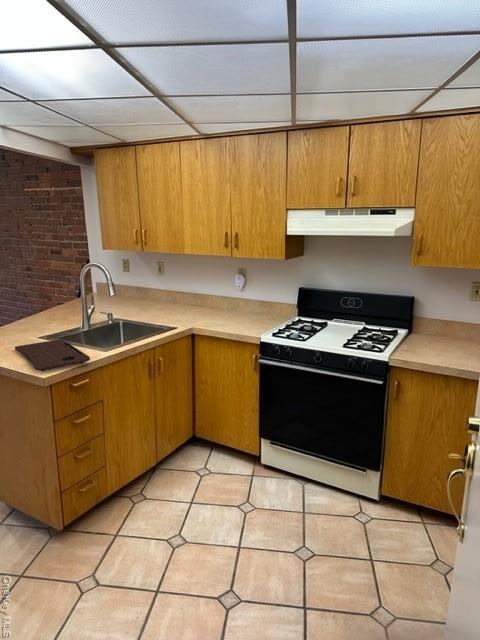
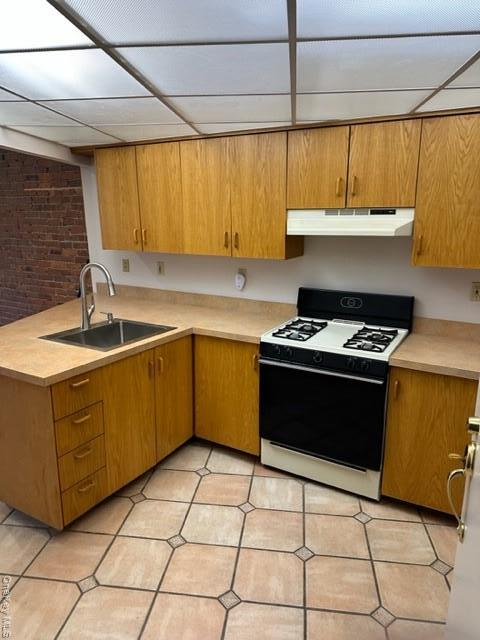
- cutting board [14,338,91,372]
